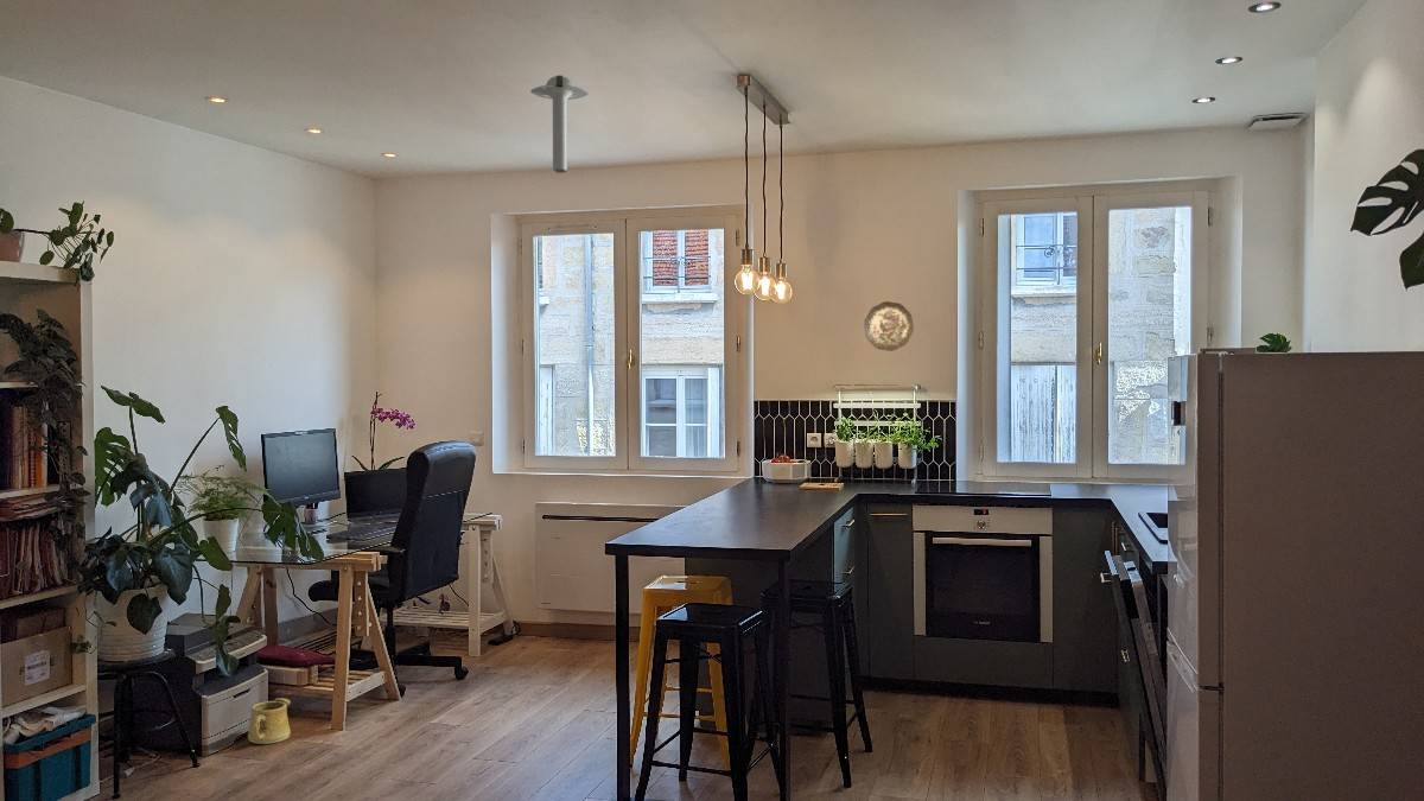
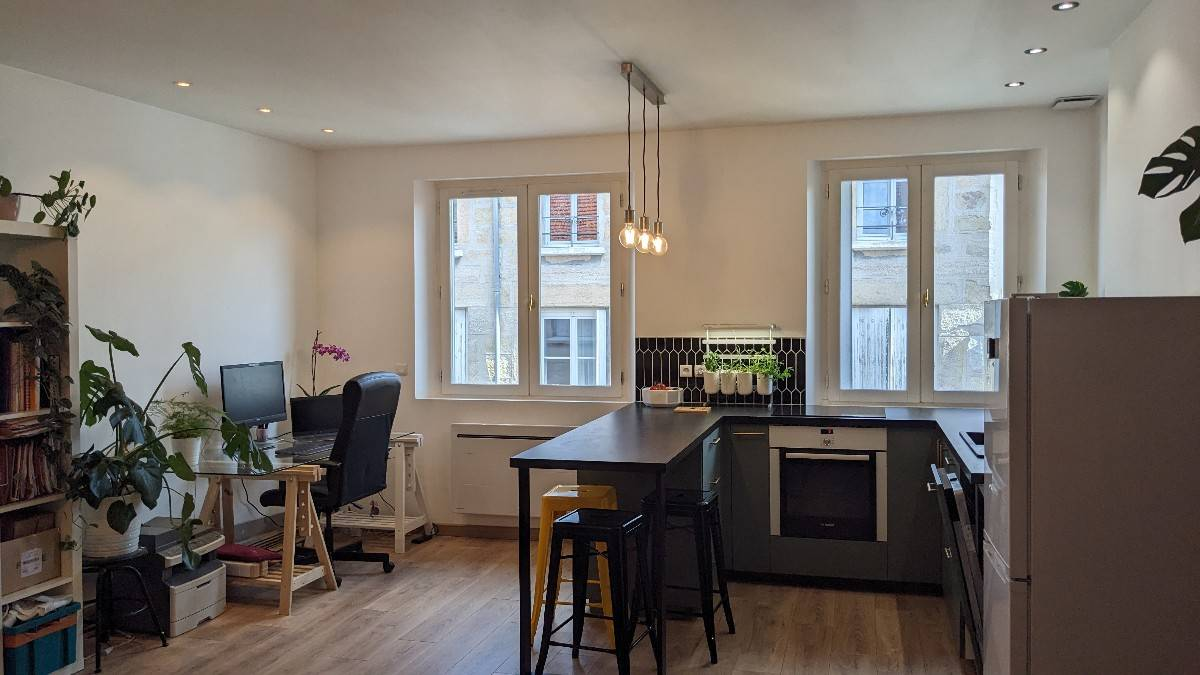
- watering can [247,697,292,745]
- ceiling light [529,75,590,174]
- decorative plate [863,300,915,352]
